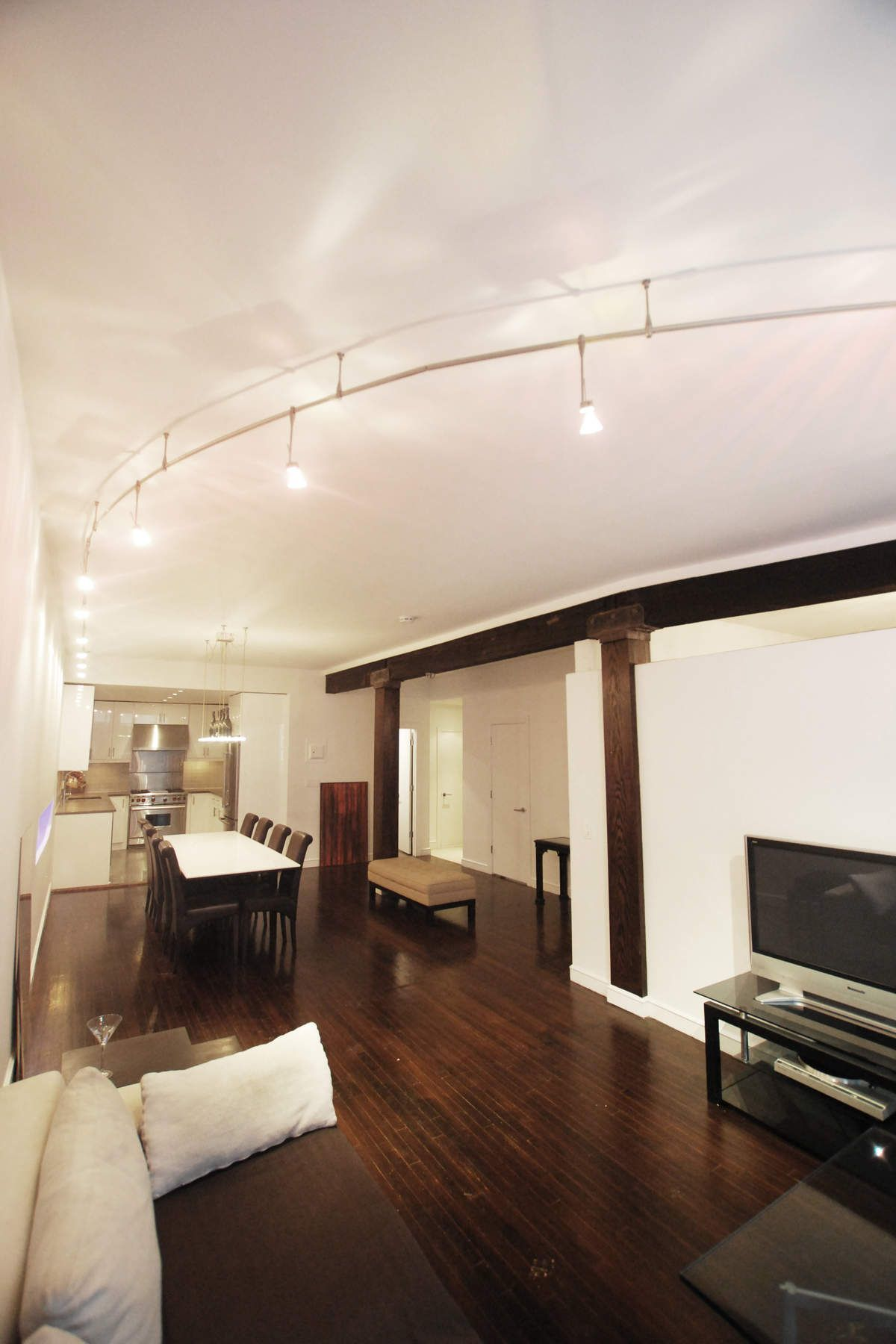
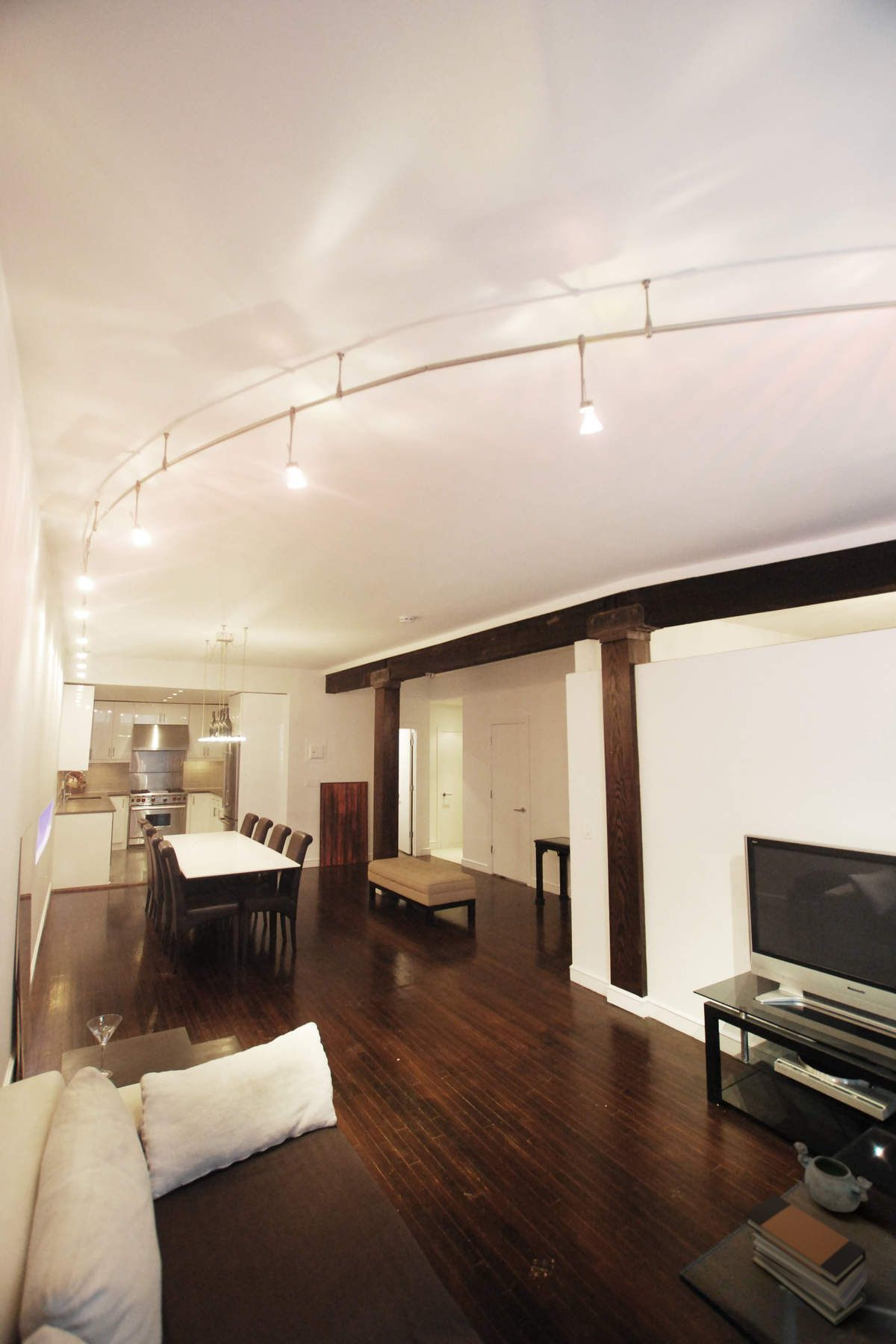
+ decorative bowl [793,1142,874,1213]
+ book stack [744,1193,868,1327]
